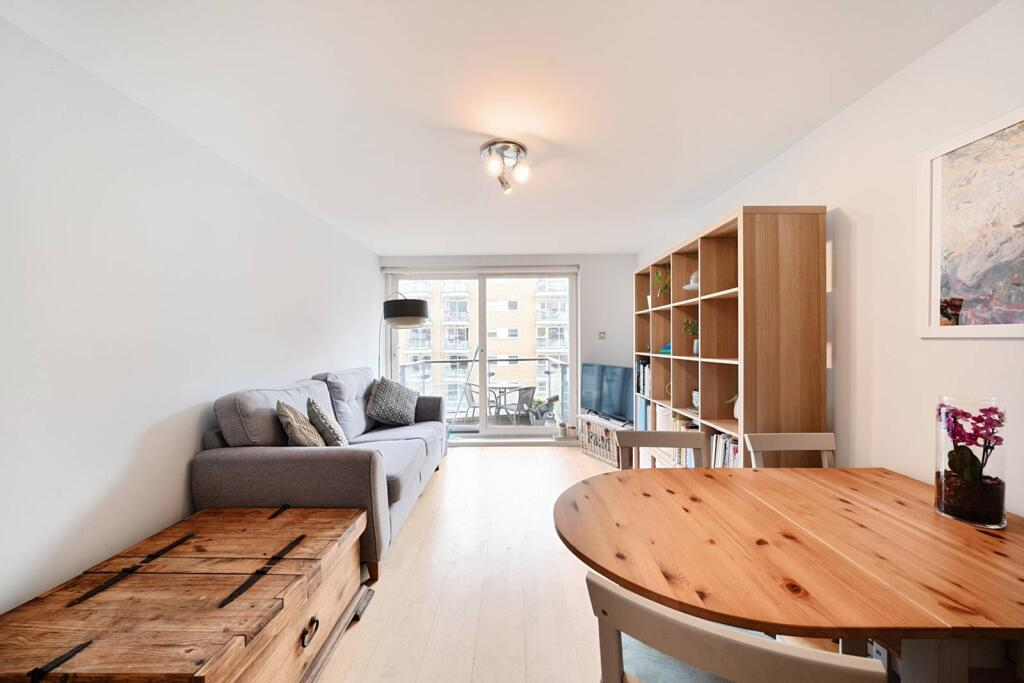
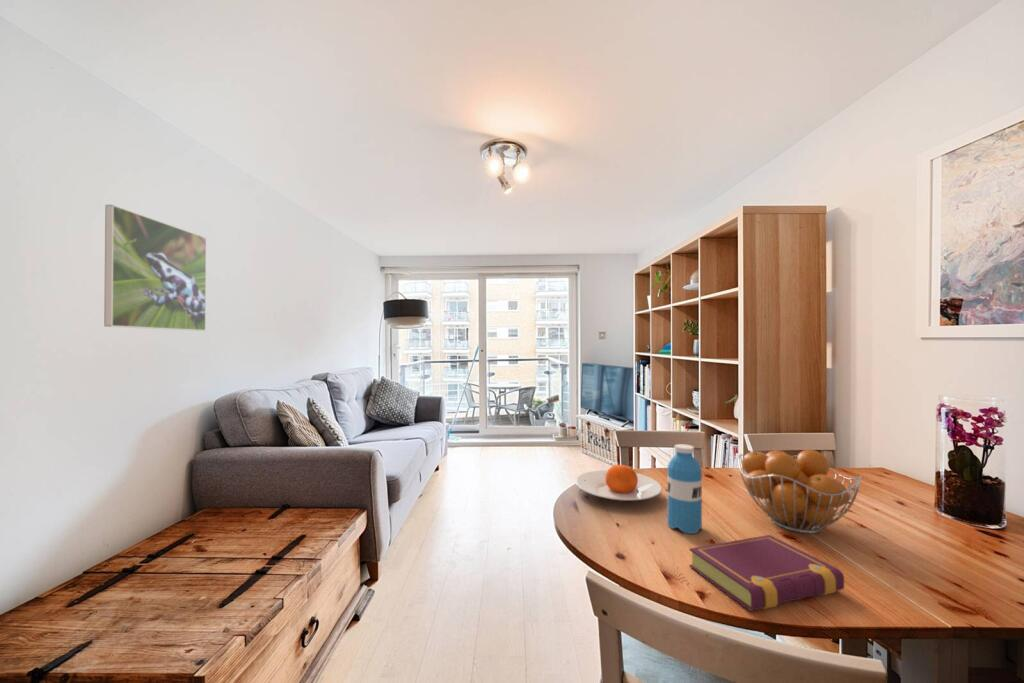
+ book [688,534,845,612]
+ water bottle [667,443,703,535]
+ fruit basket [737,449,863,534]
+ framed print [103,204,207,332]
+ plate [574,464,663,502]
